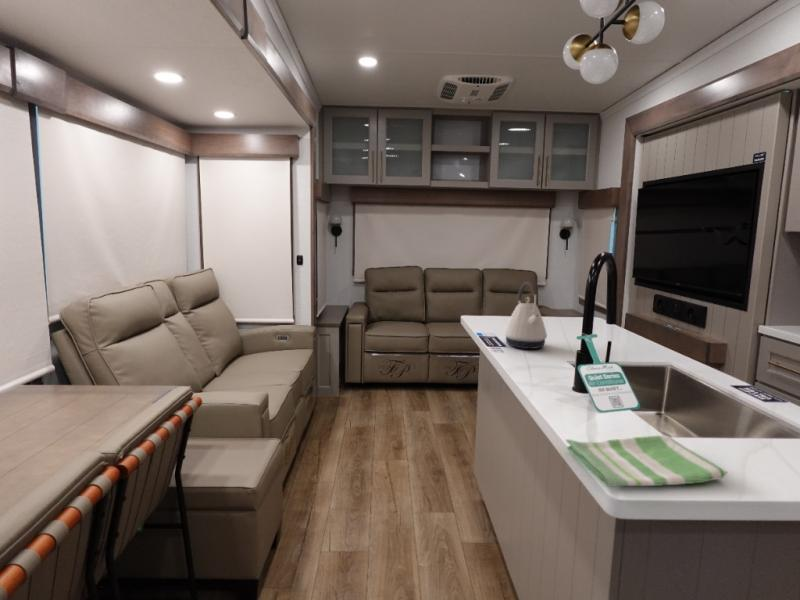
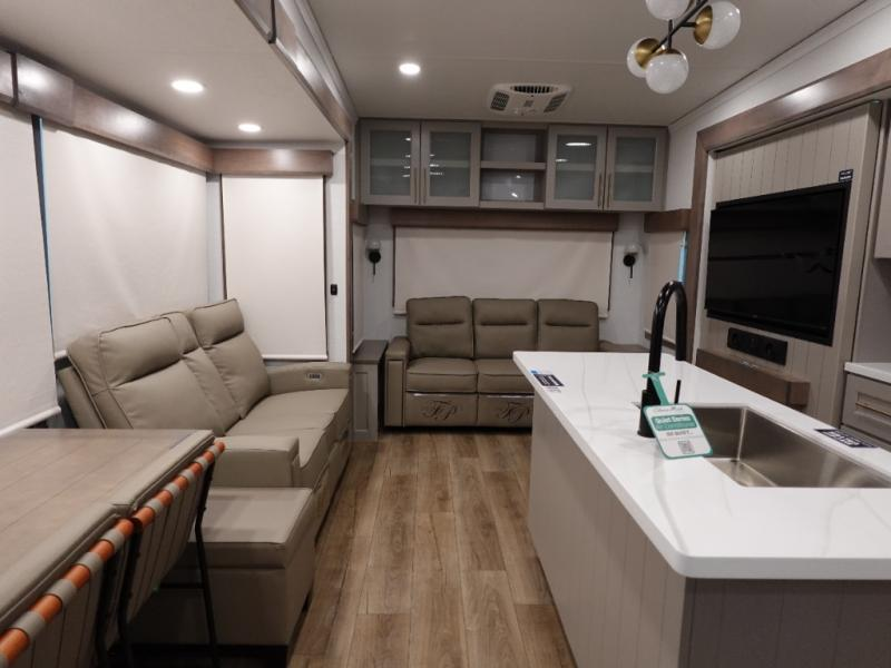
- kettle [504,280,548,350]
- dish towel [565,434,728,488]
